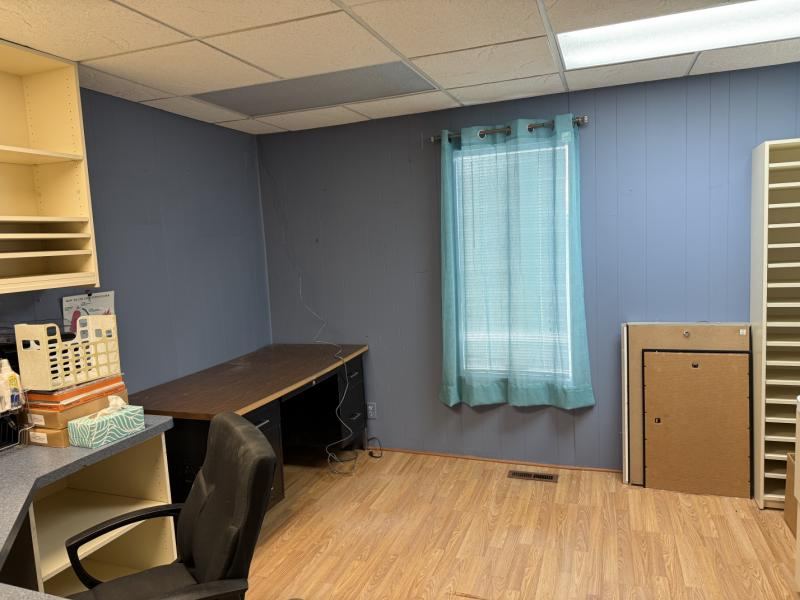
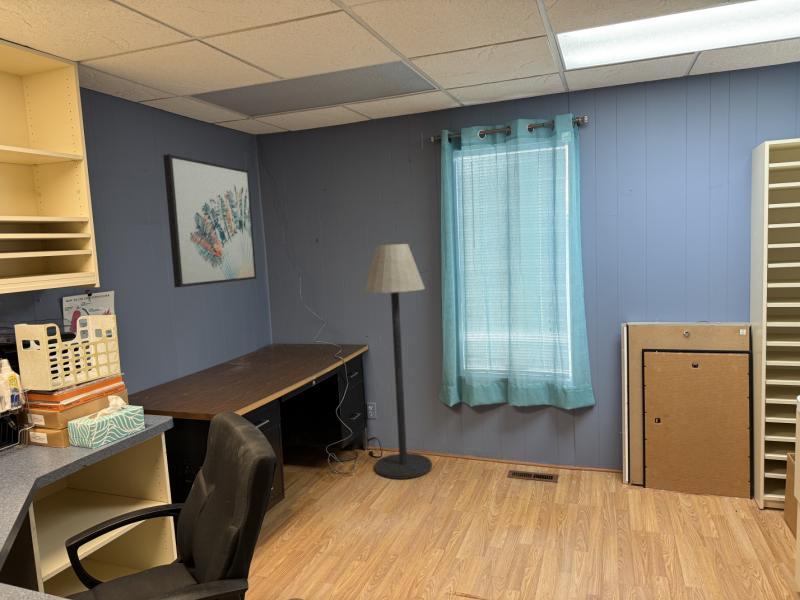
+ floor lamp [364,243,433,480]
+ wall art [162,153,257,288]
